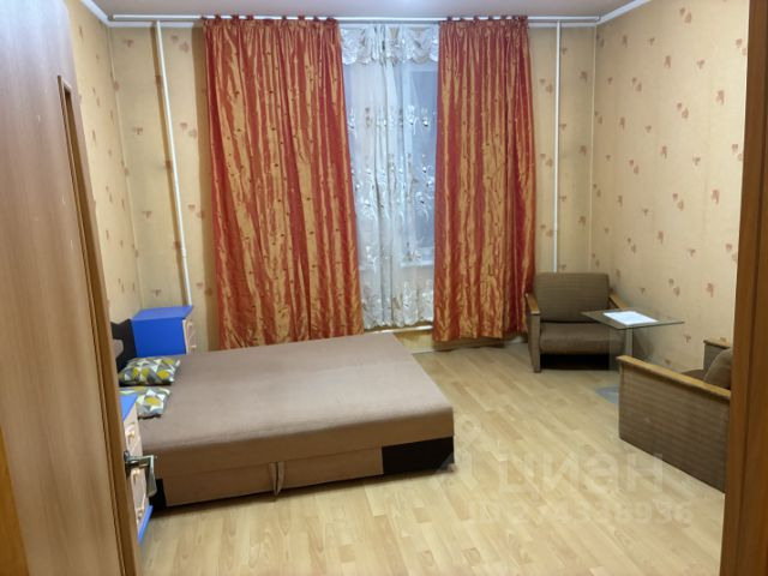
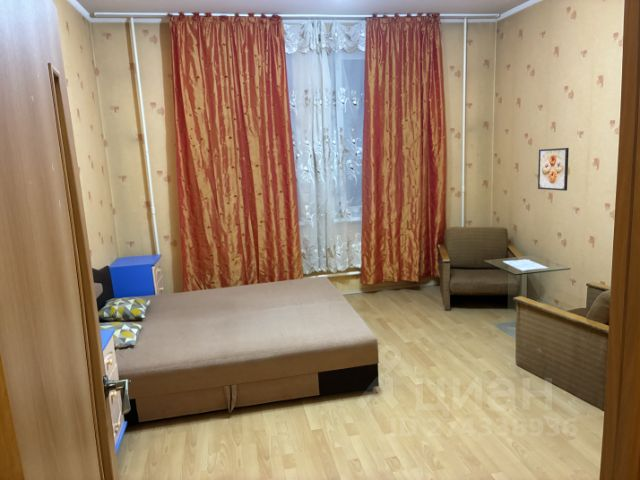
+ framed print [537,147,570,192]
